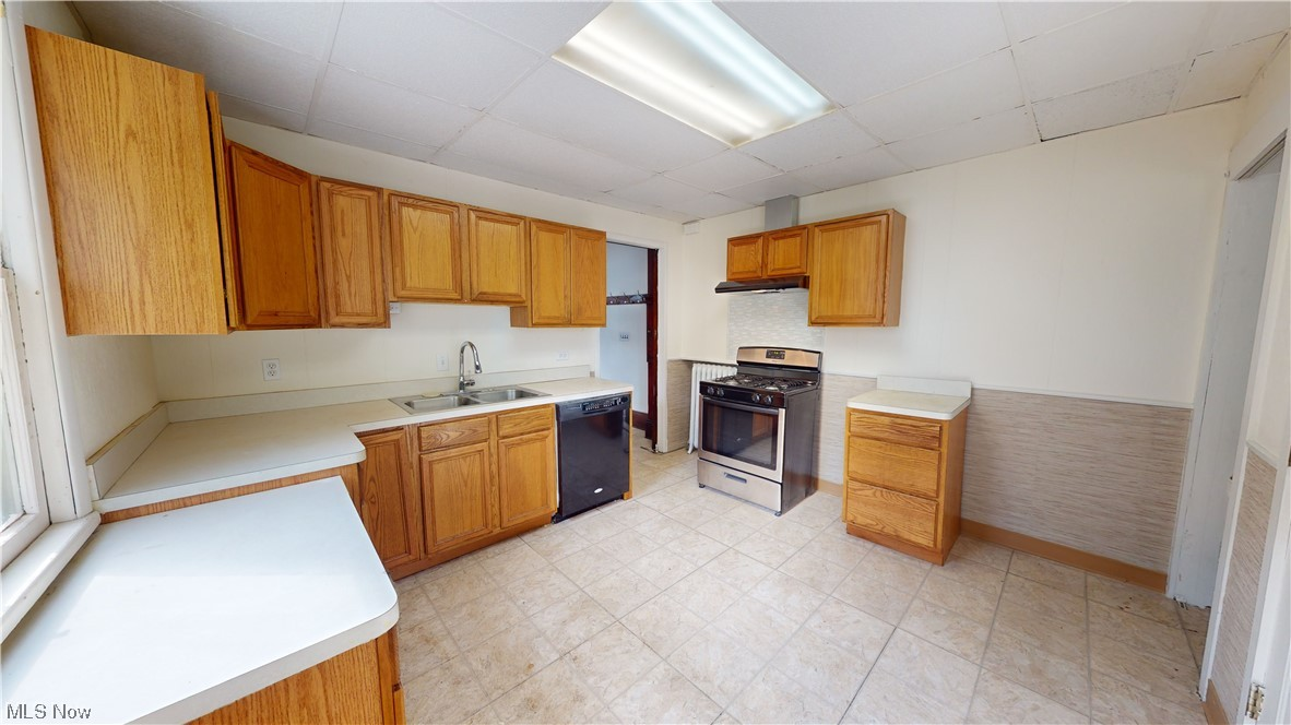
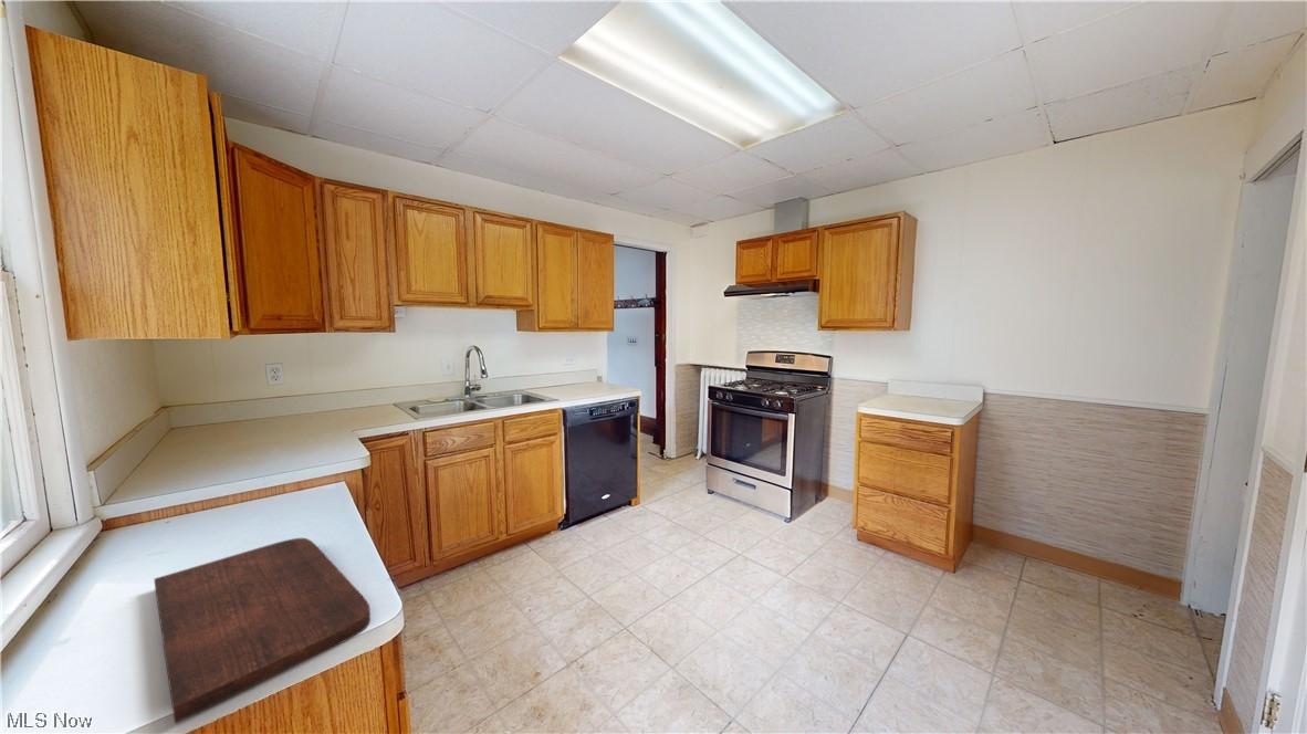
+ cutting board [154,537,372,724]
